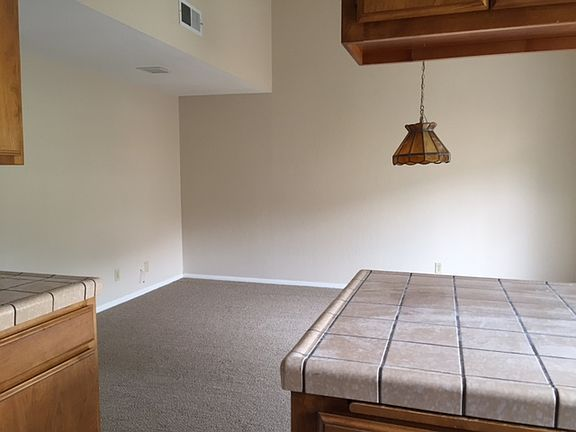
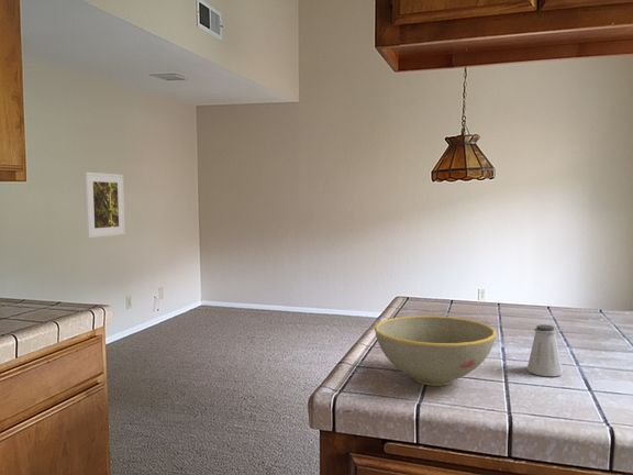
+ saltshaker [525,323,564,377]
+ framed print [84,172,126,239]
+ bowl [374,314,497,387]
